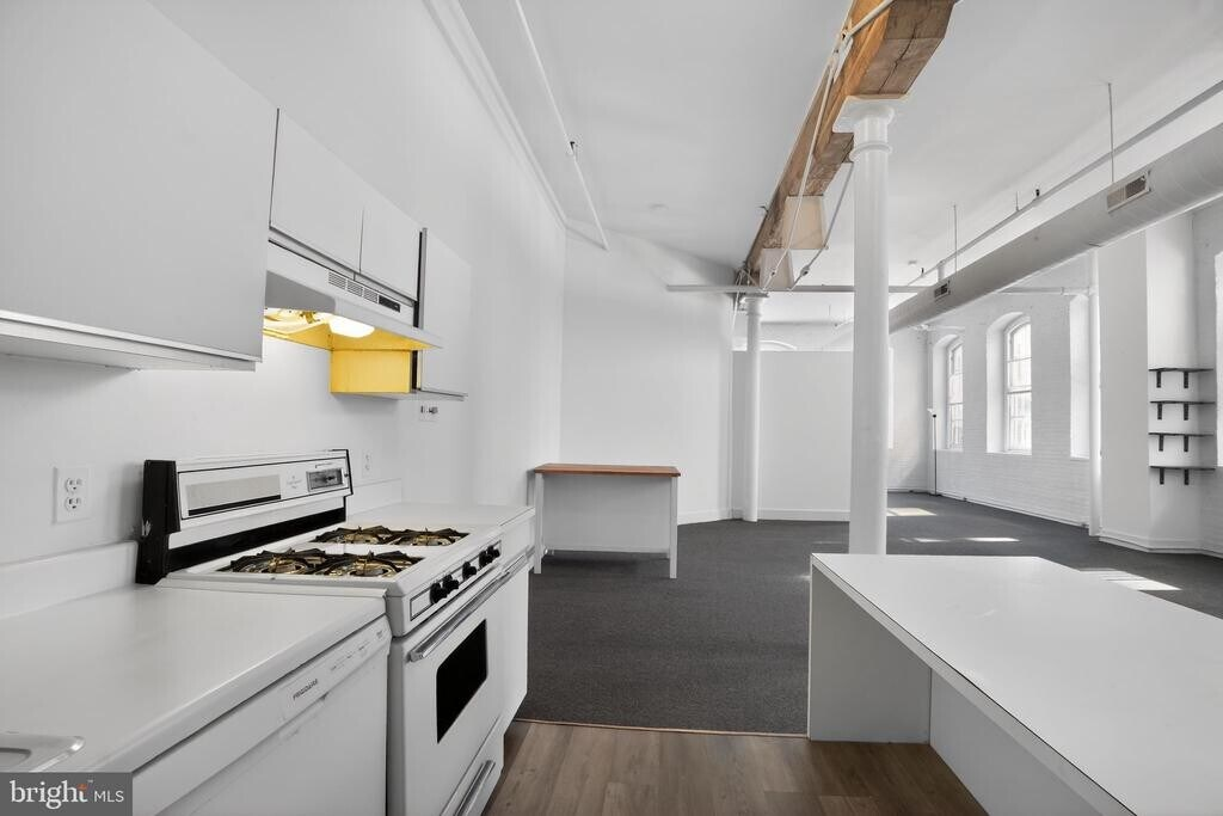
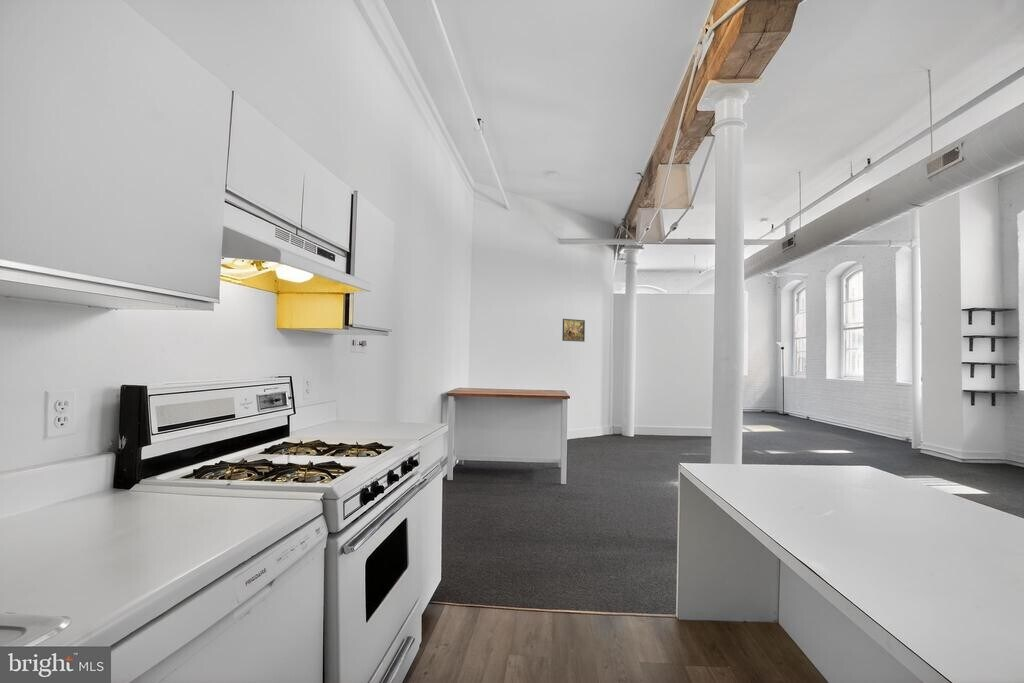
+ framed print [561,318,586,343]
